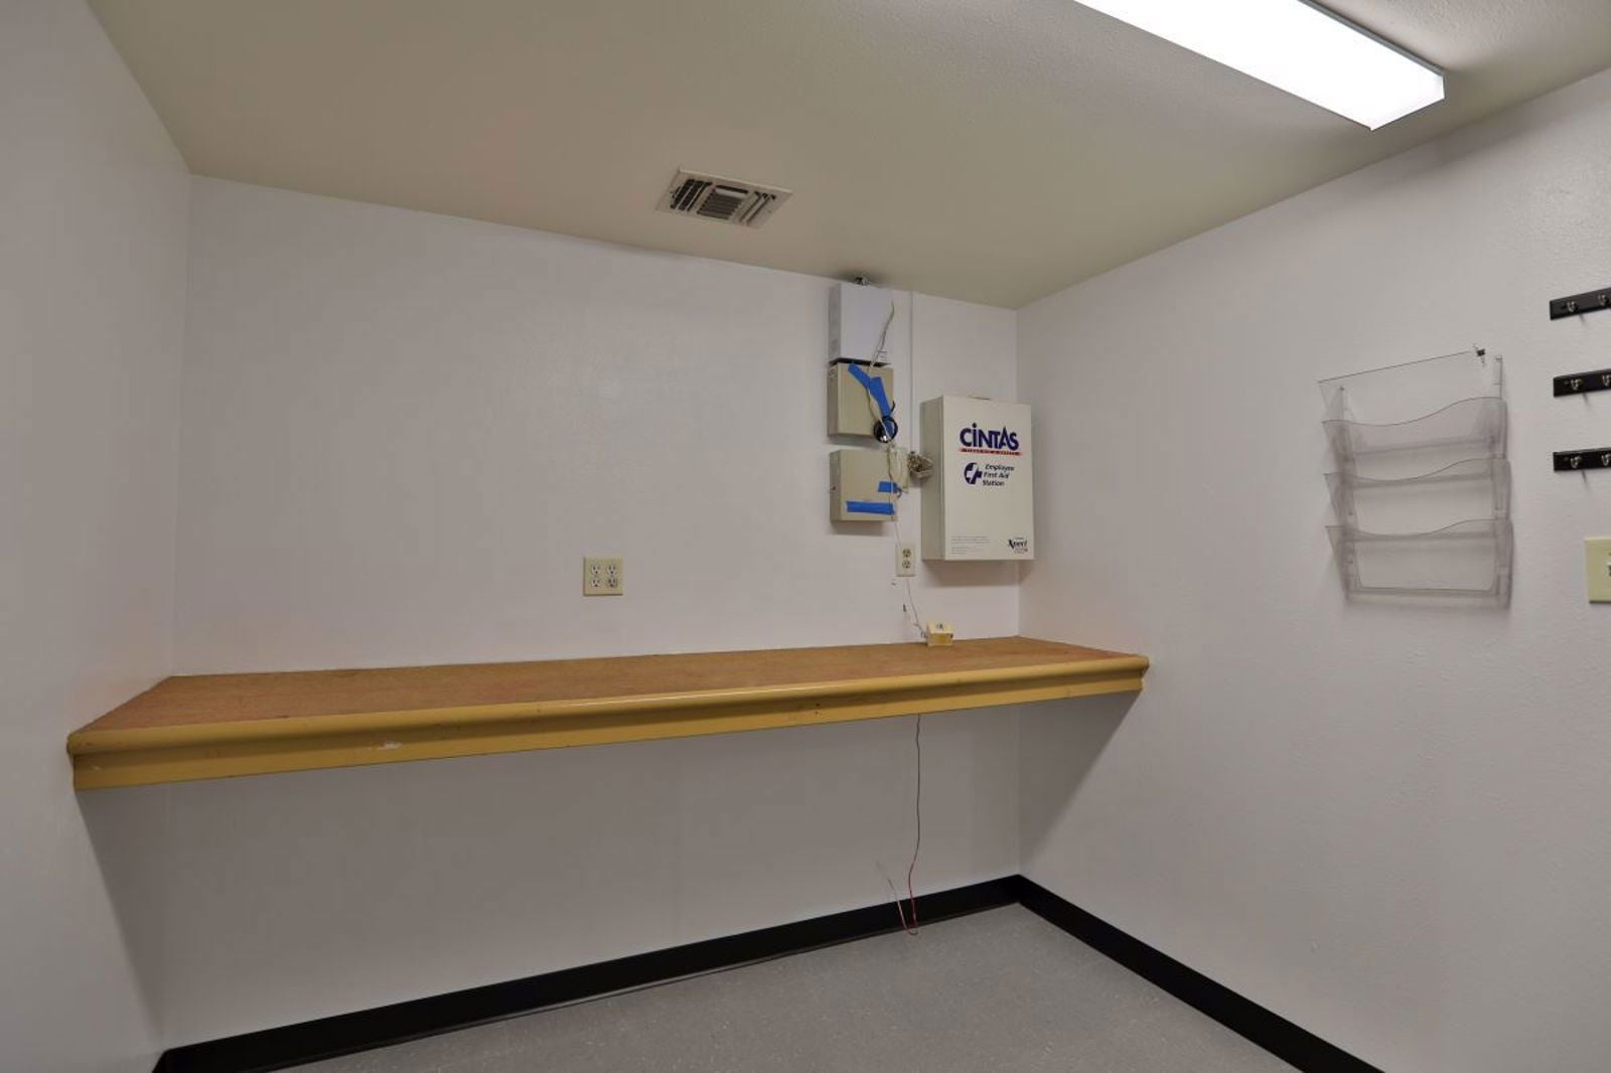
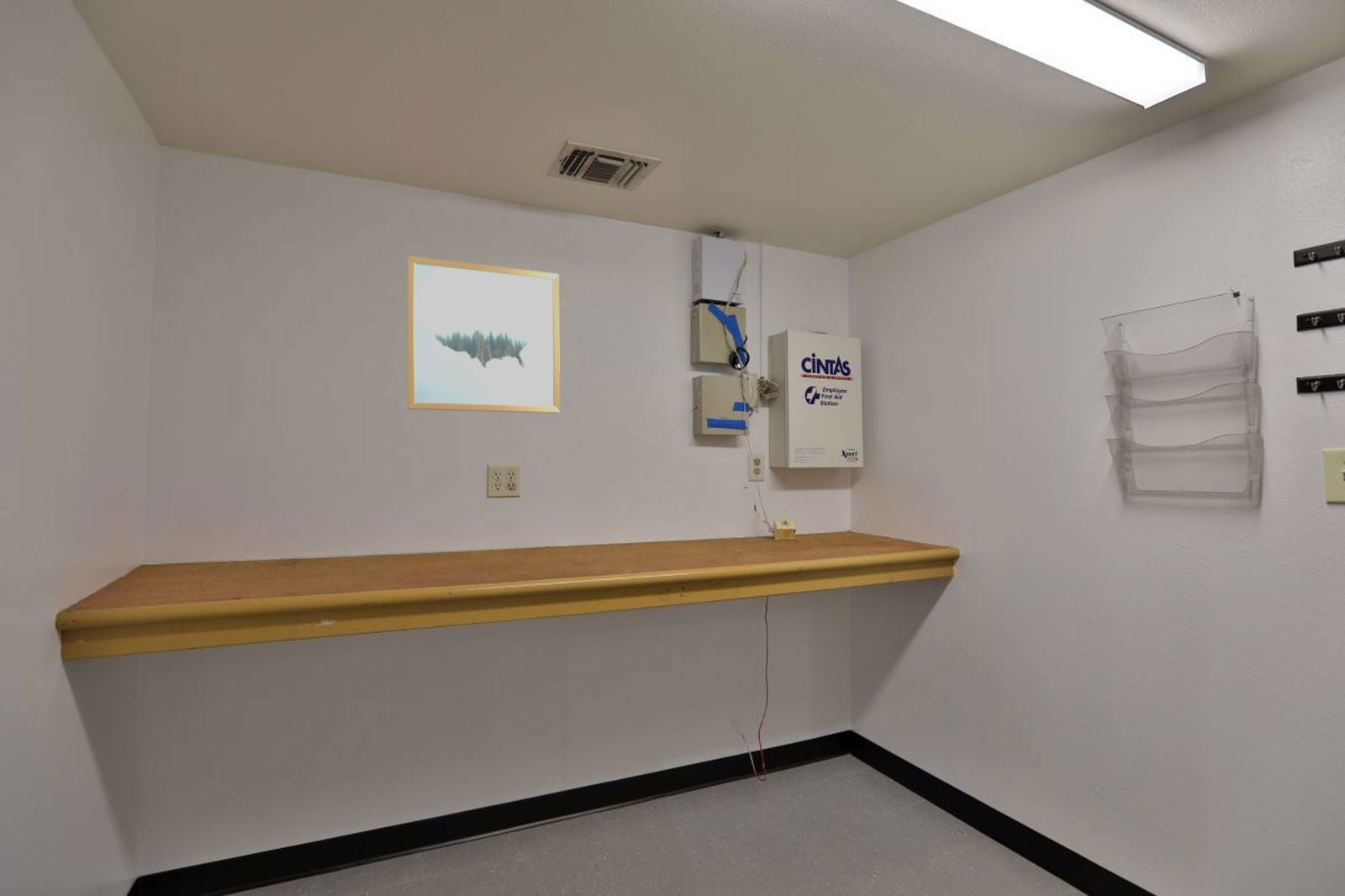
+ wall art [407,255,561,414]
